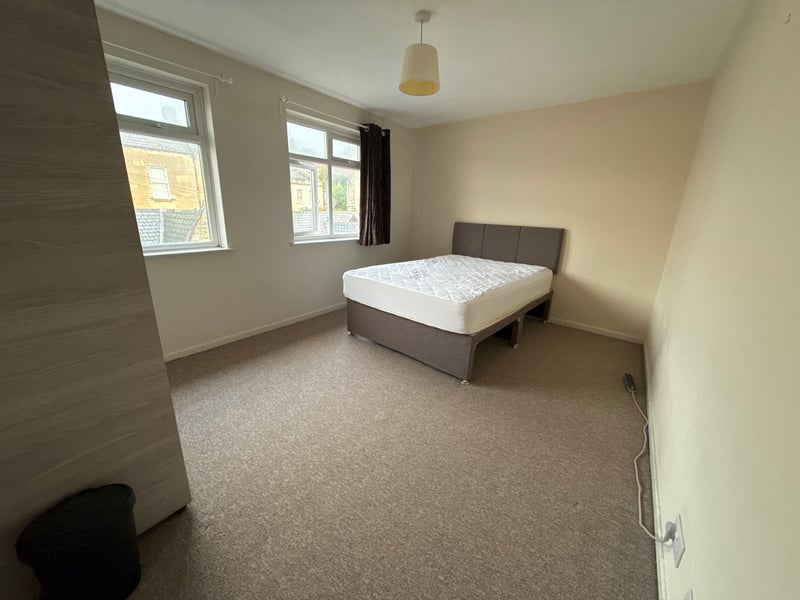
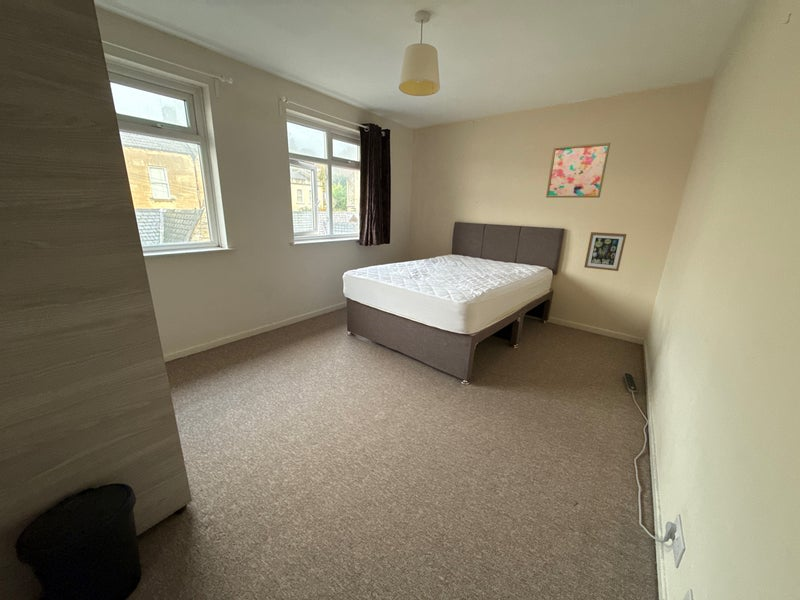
+ wall art [583,231,628,272]
+ wall art [545,142,611,199]
